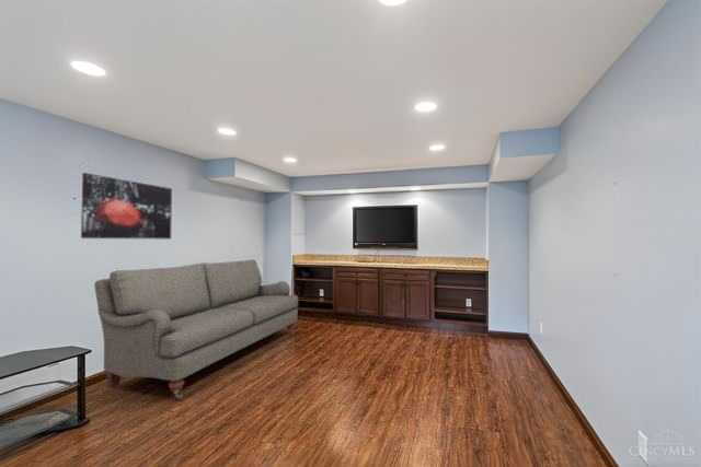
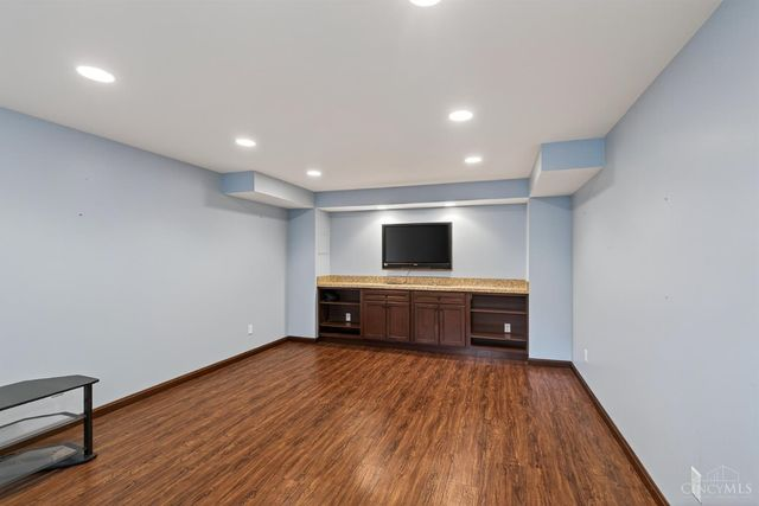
- sofa [93,258,299,400]
- wall art [80,172,173,241]
